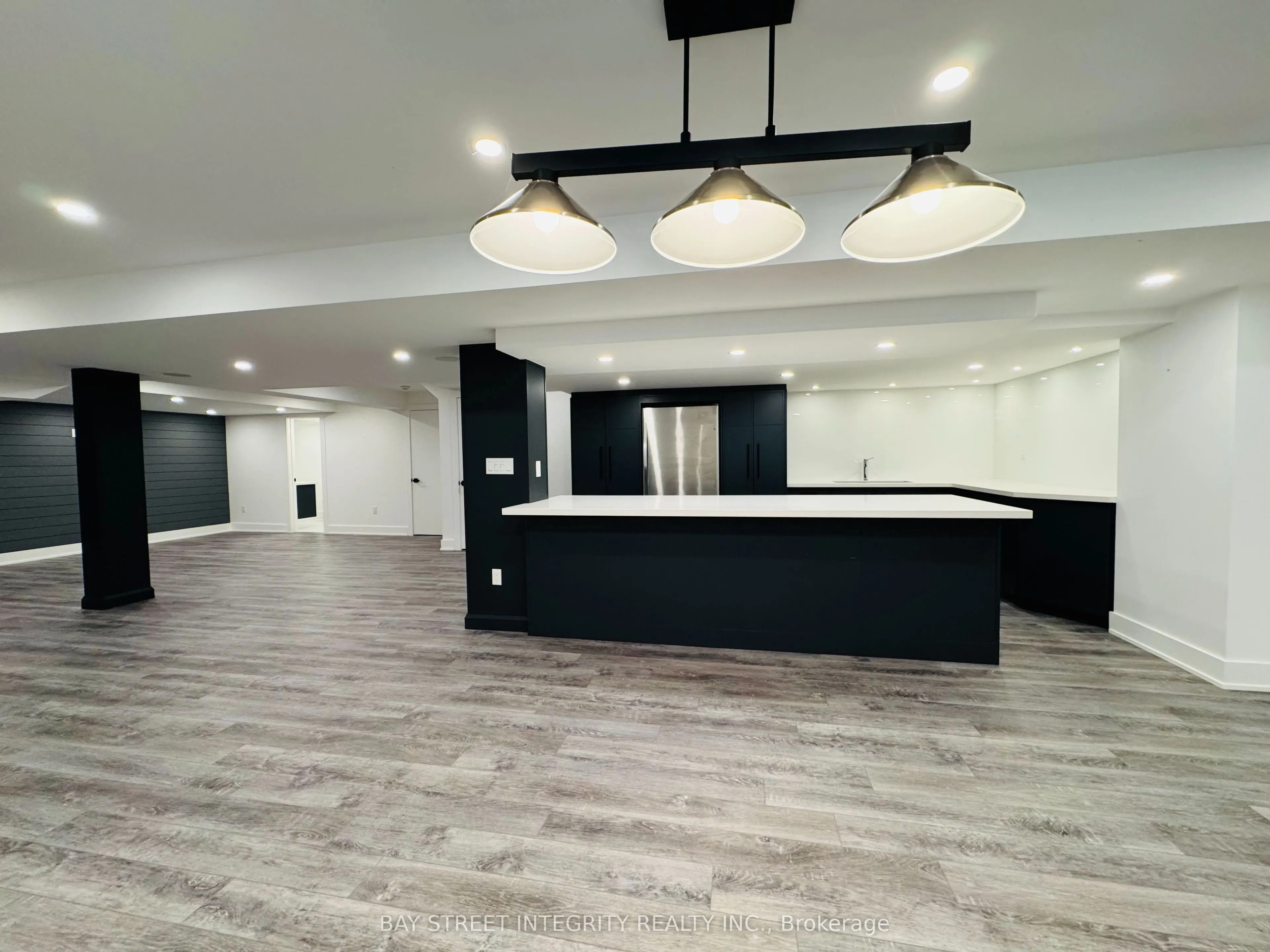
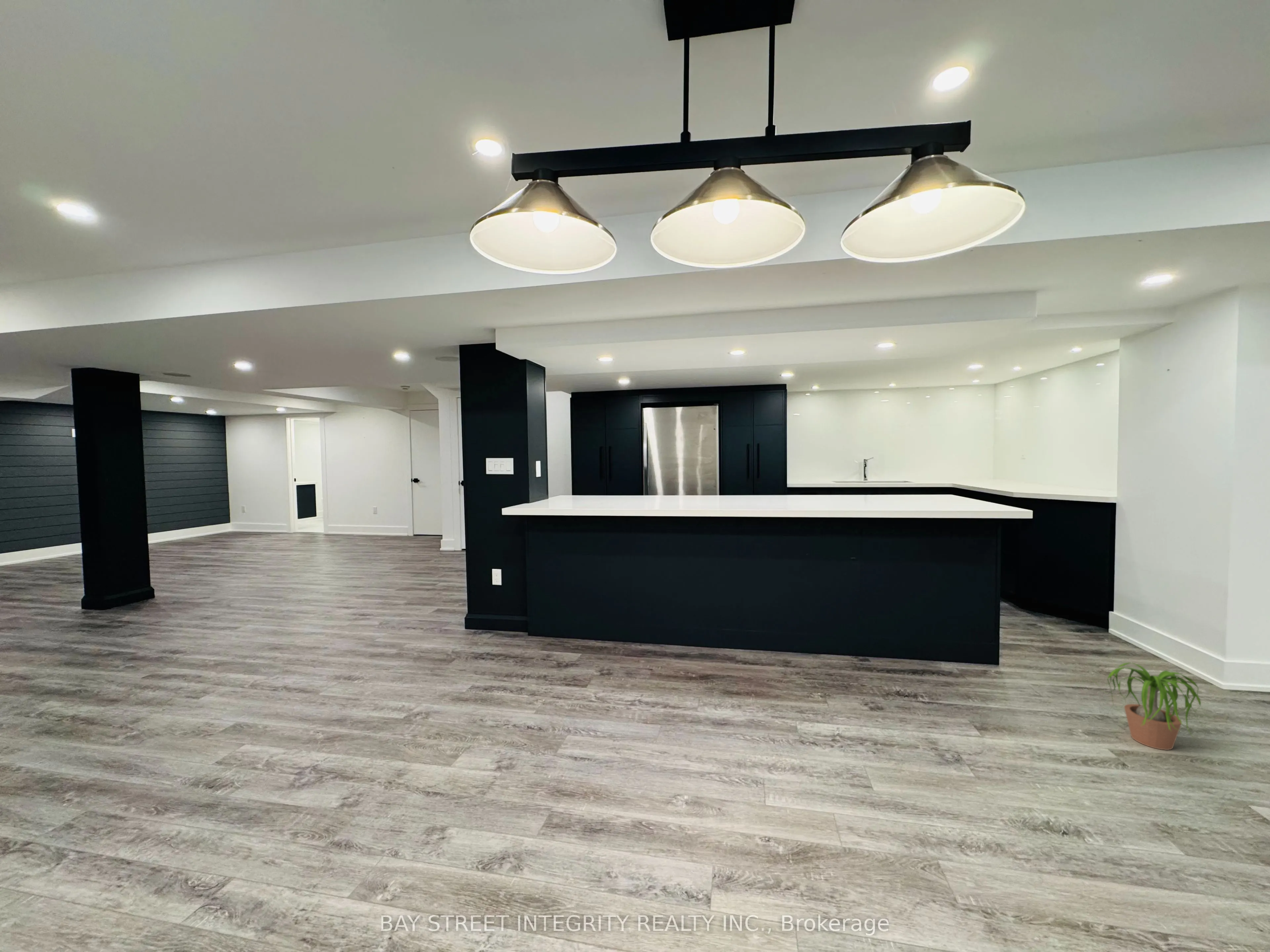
+ potted plant [1091,662,1216,750]
